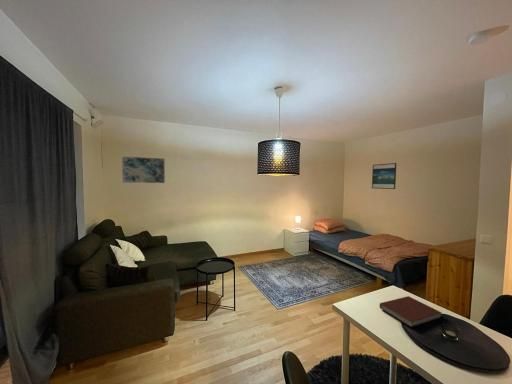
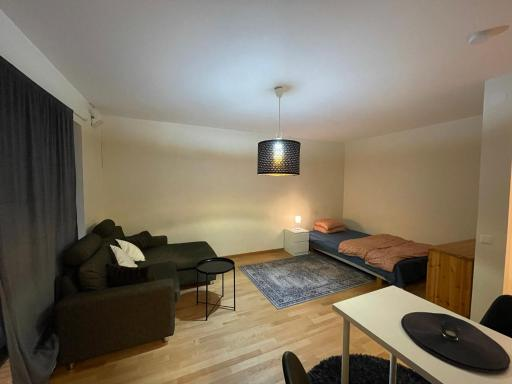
- wall art [121,156,166,184]
- notebook [379,295,443,328]
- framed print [371,162,397,190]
